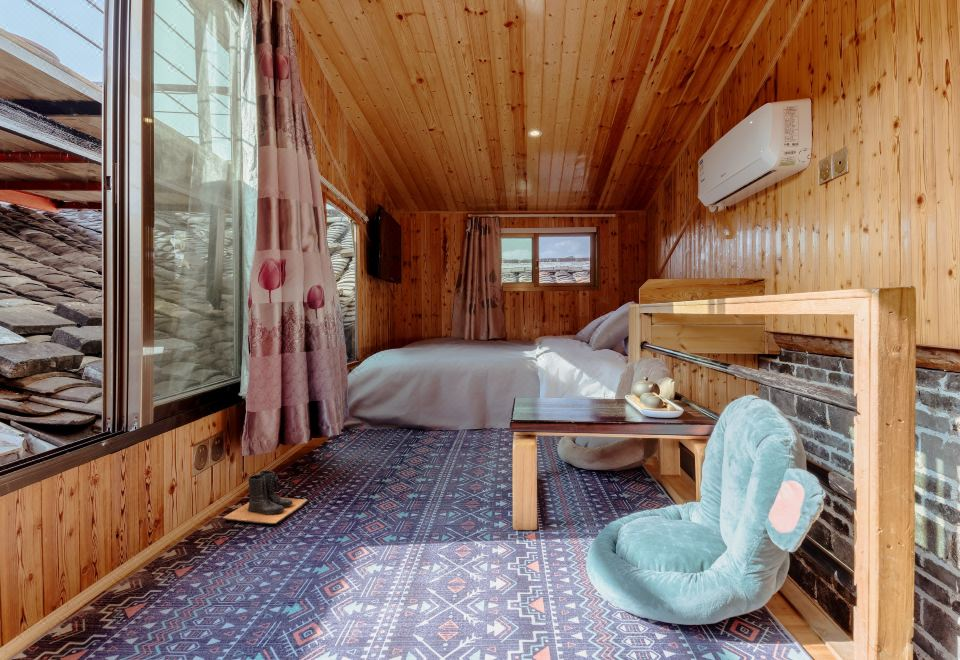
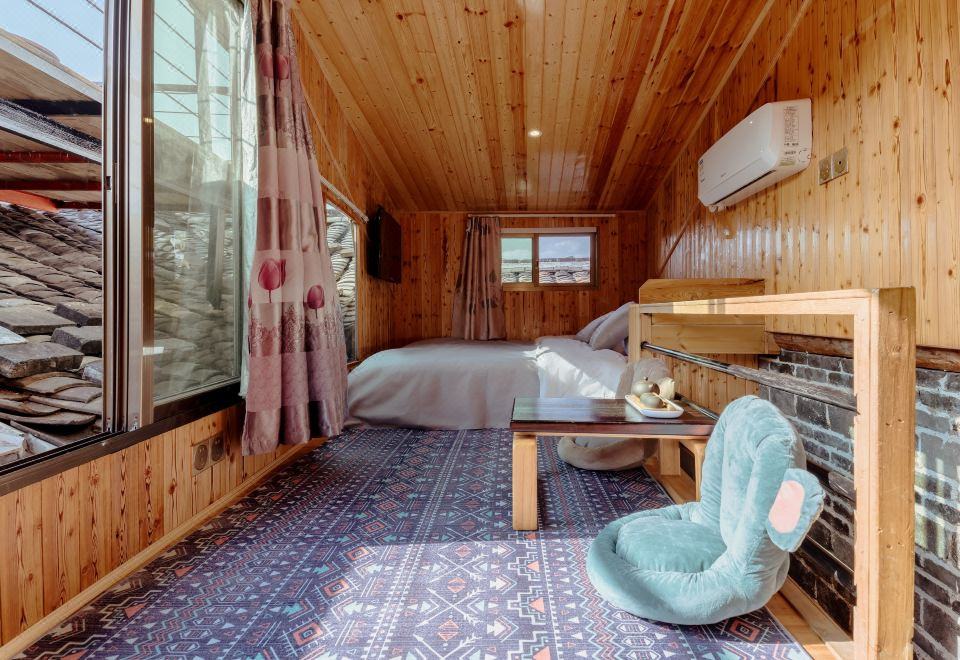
- boots [222,470,309,525]
